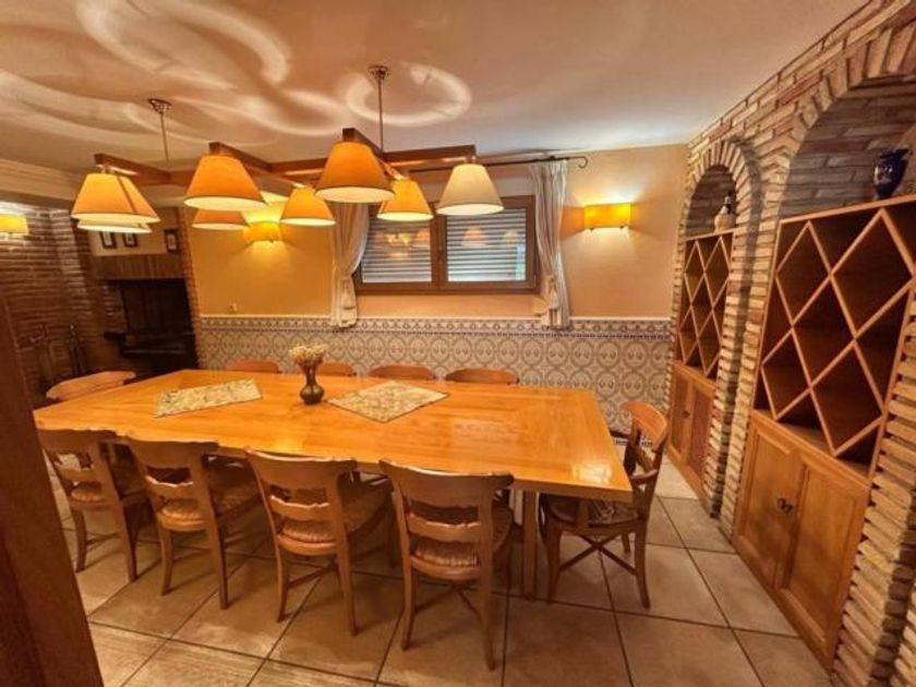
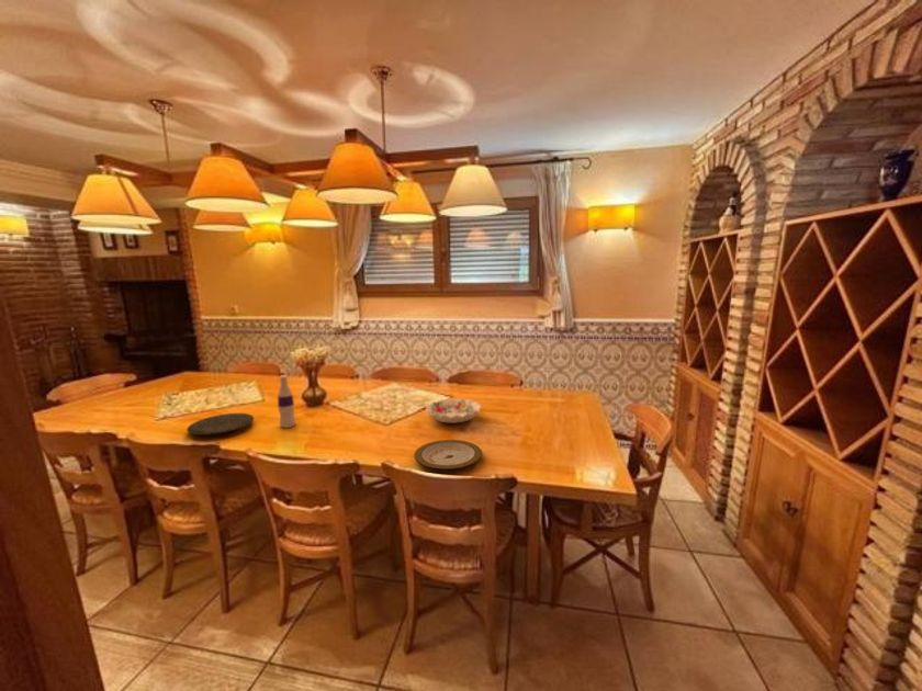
+ decorative bowl [425,397,483,424]
+ bottle [277,374,296,429]
+ plate [185,412,255,437]
+ plate [414,439,483,471]
